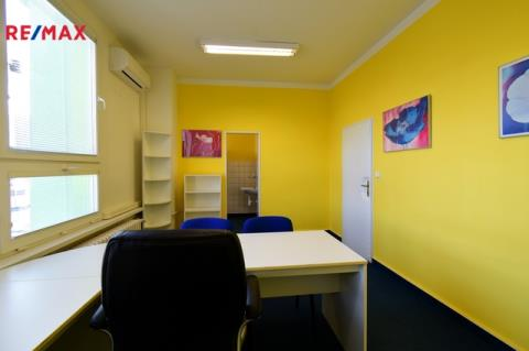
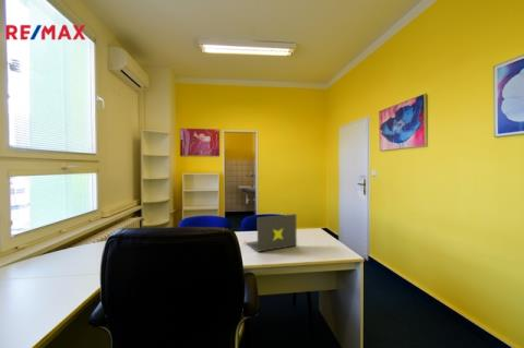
+ laptop [242,213,298,253]
